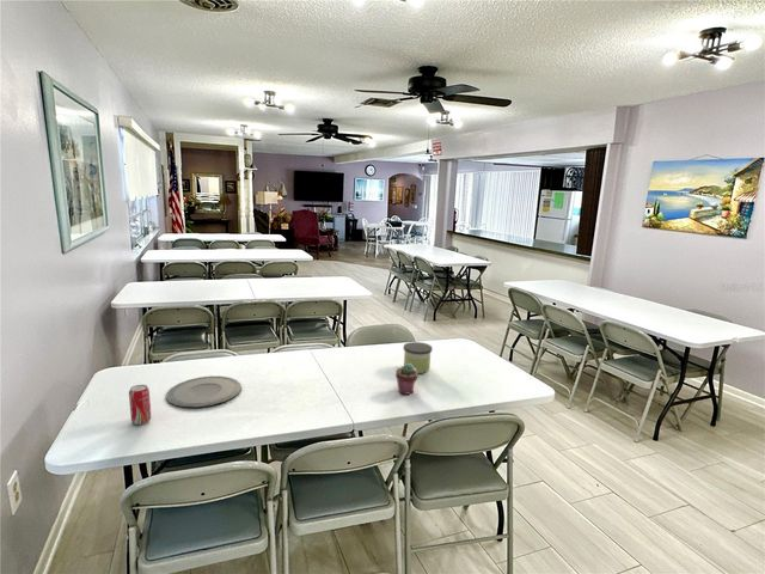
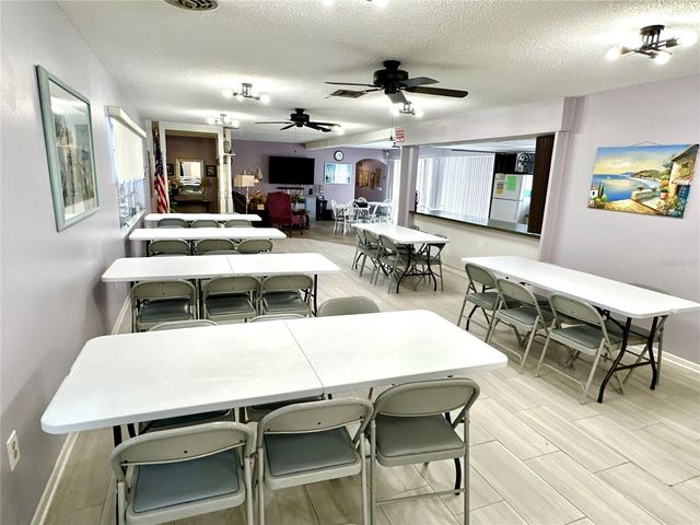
- potted succulent [394,364,420,396]
- candle [403,341,434,374]
- beverage can [128,384,153,426]
- plate [165,375,243,409]
